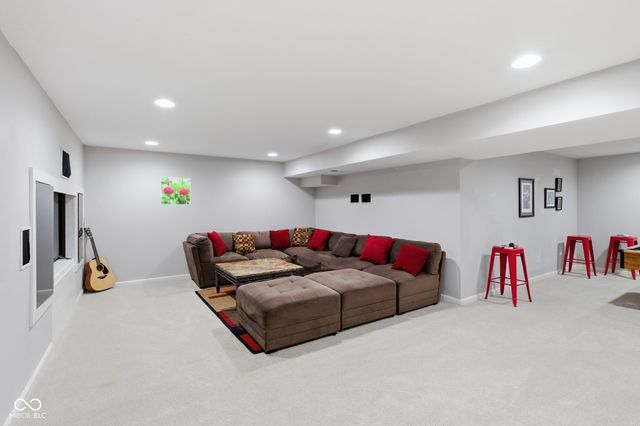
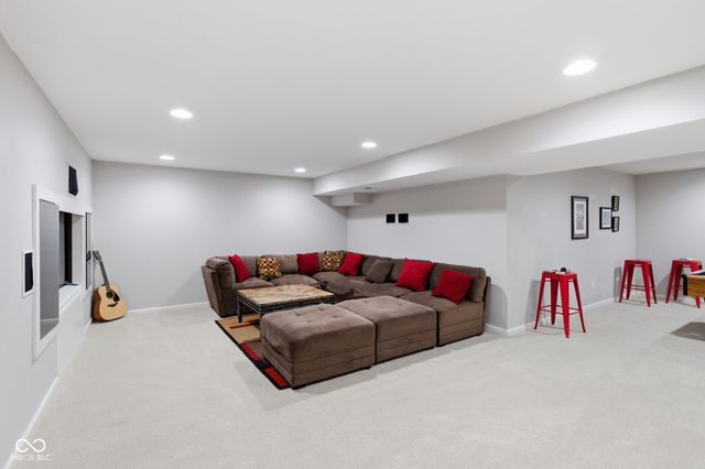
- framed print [160,176,191,206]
